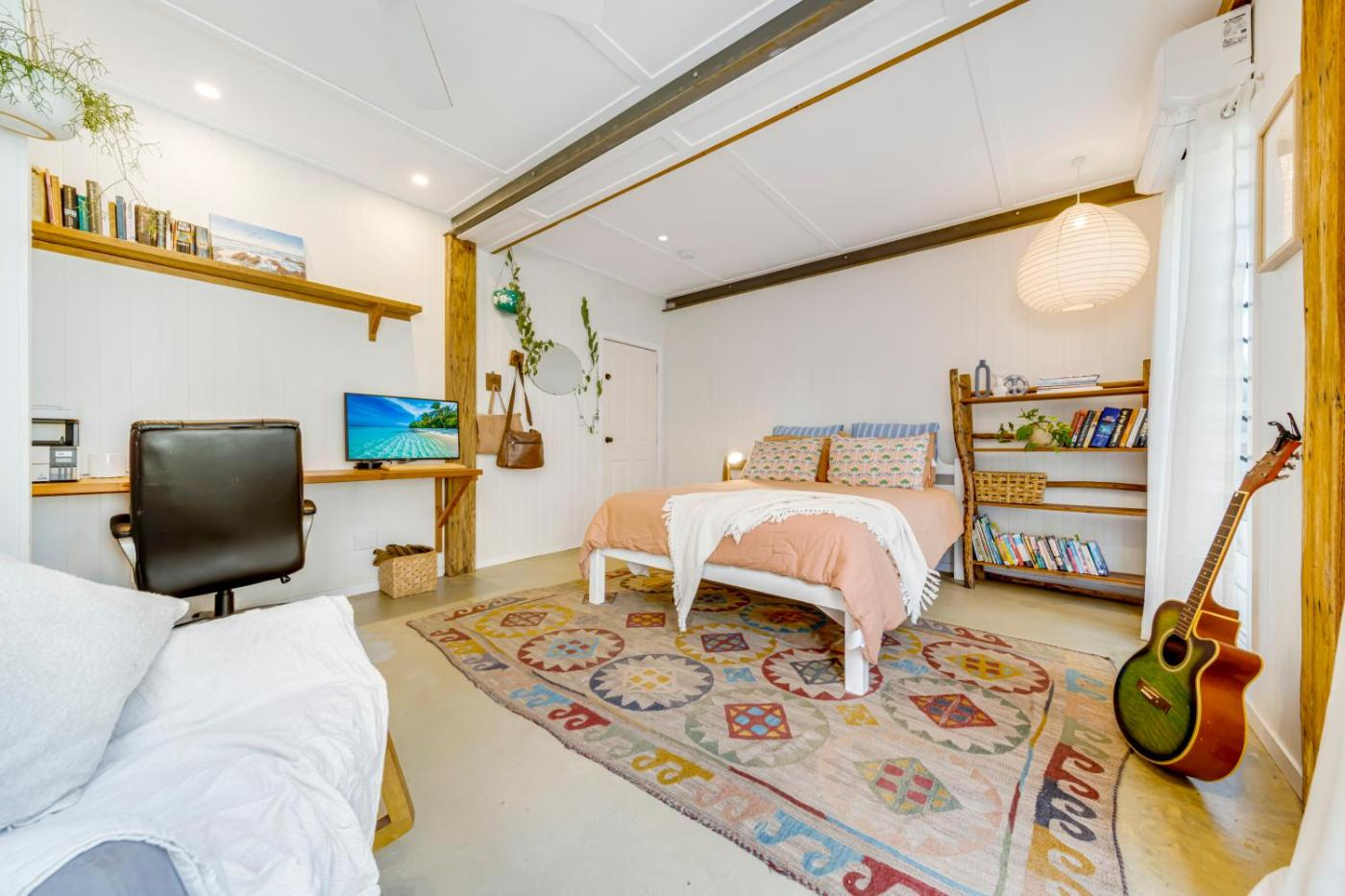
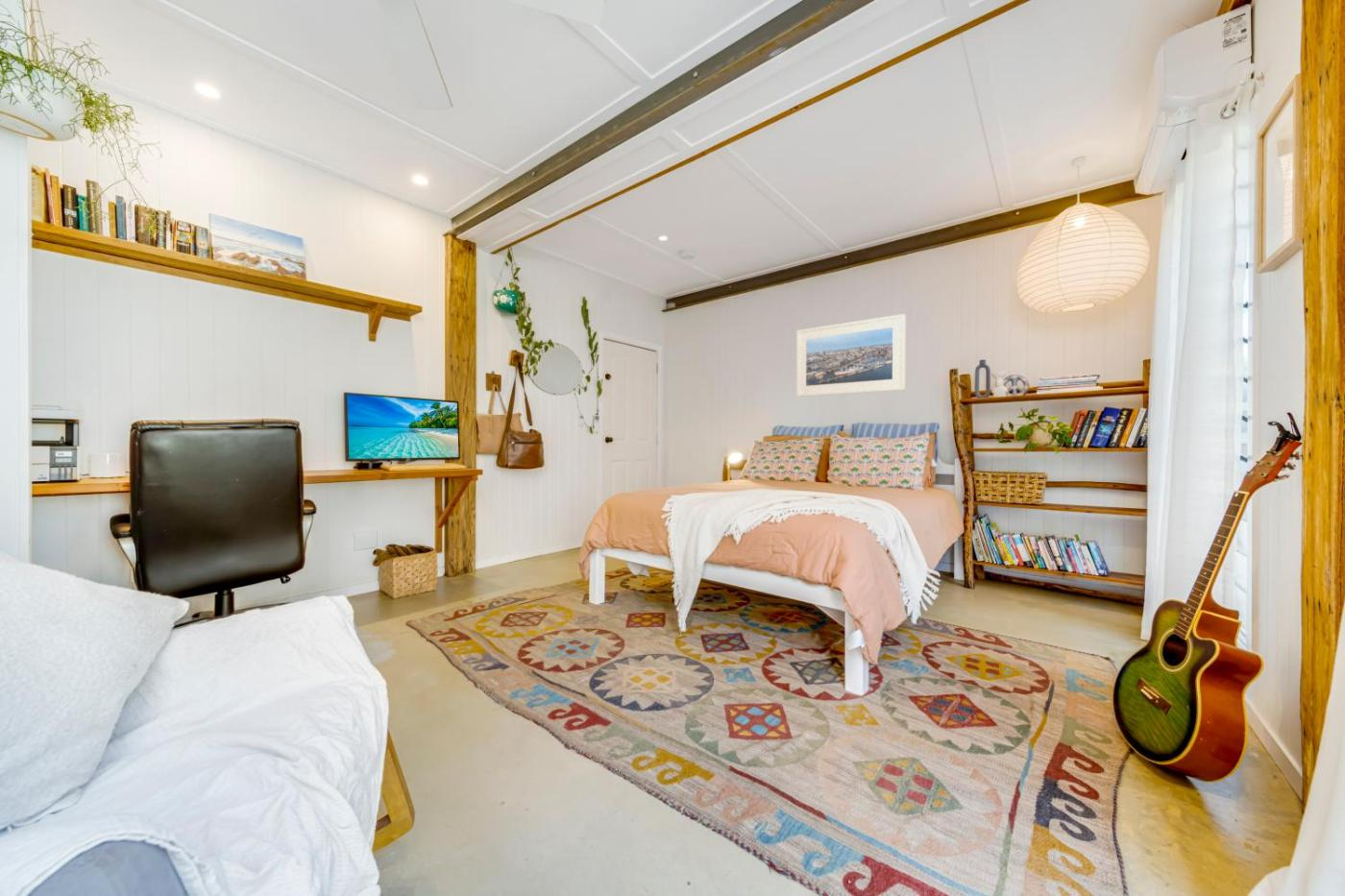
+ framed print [795,313,907,398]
